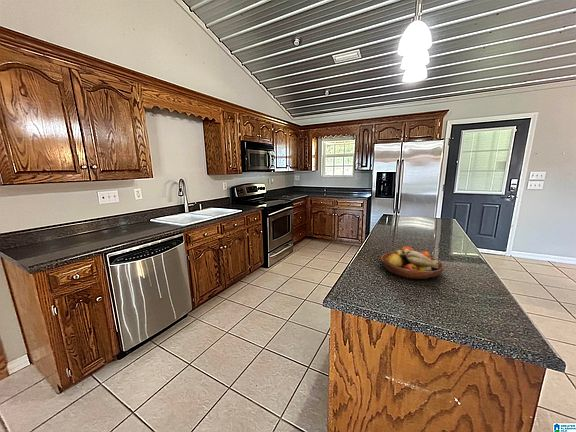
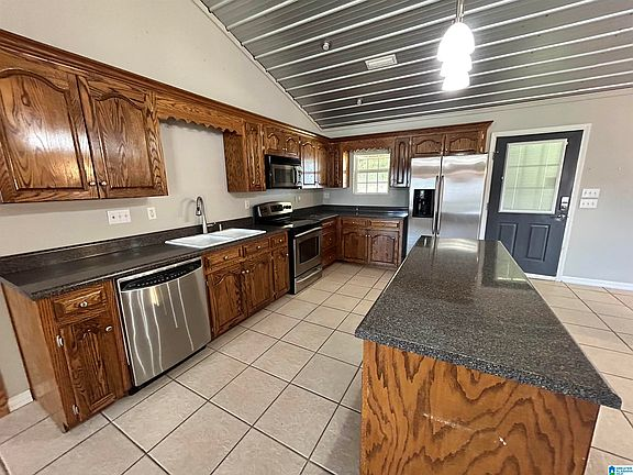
- fruit bowl [379,245,445,280]
